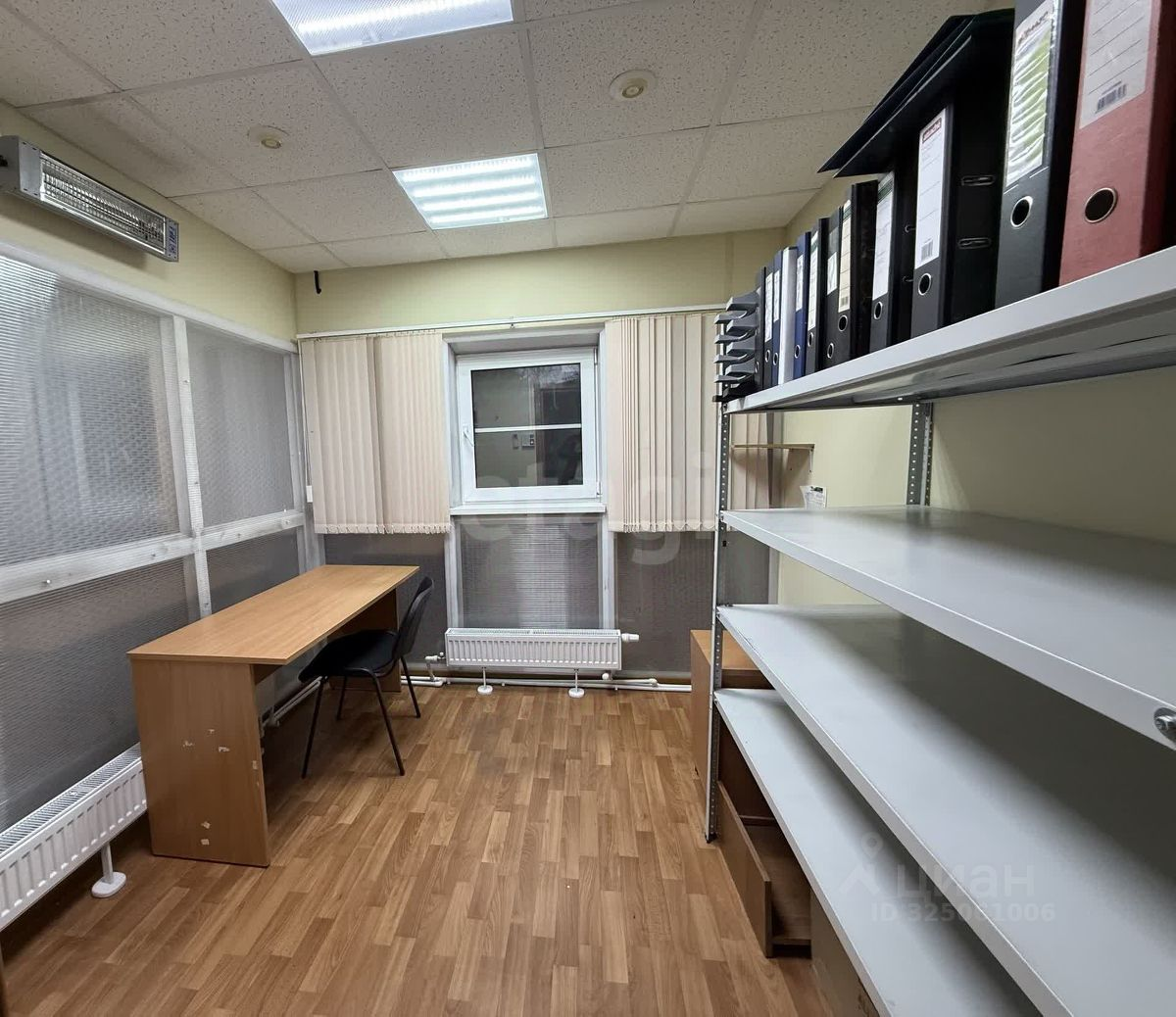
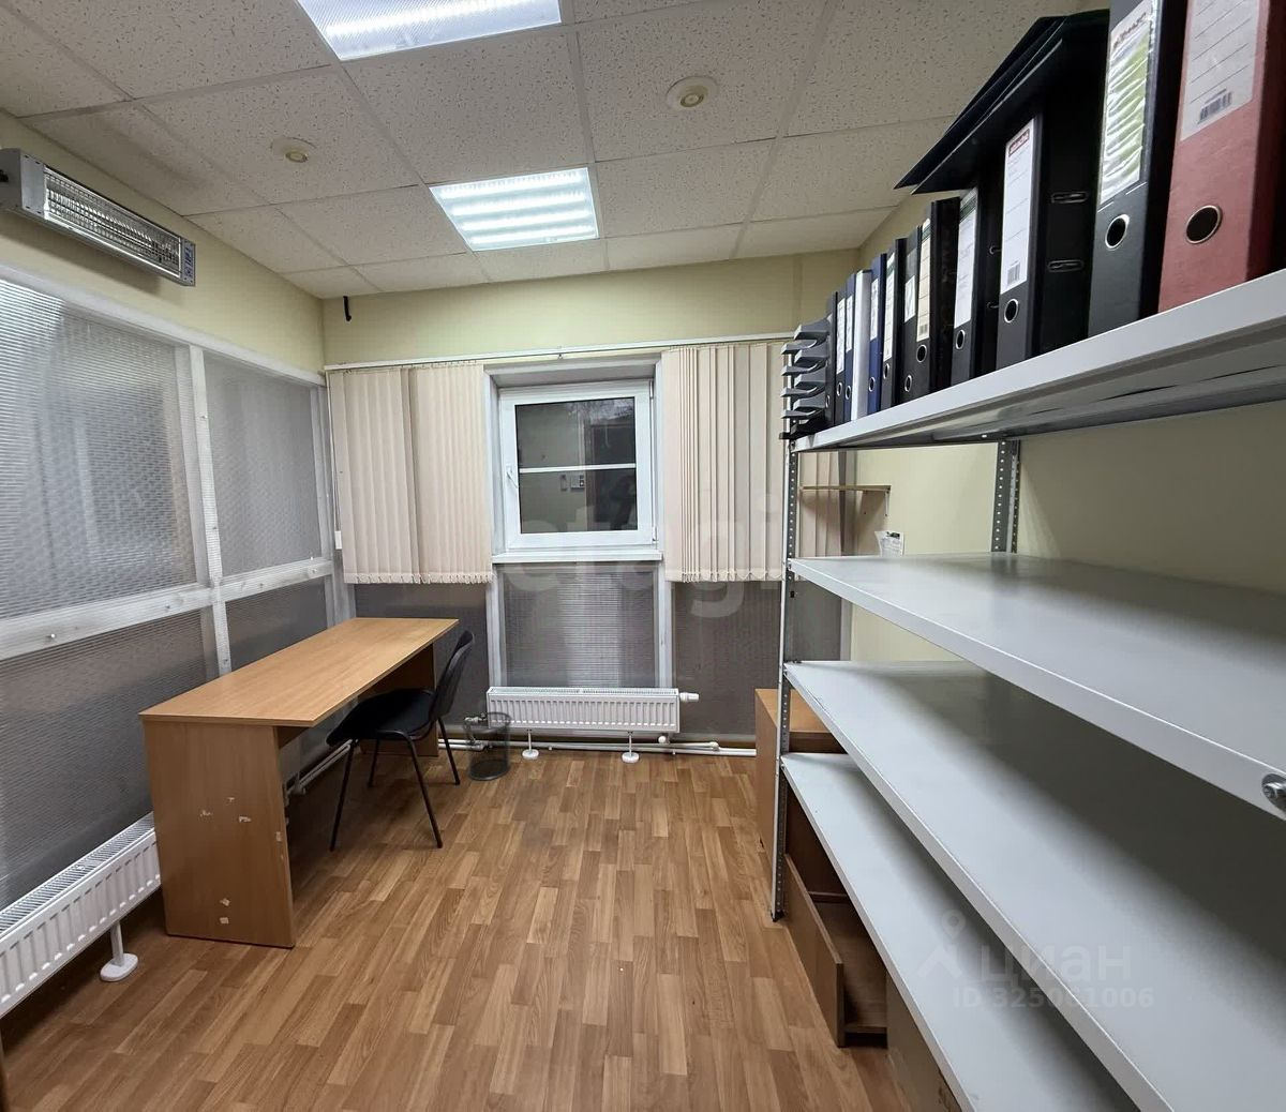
+ waste bin [460,711,513,781]
